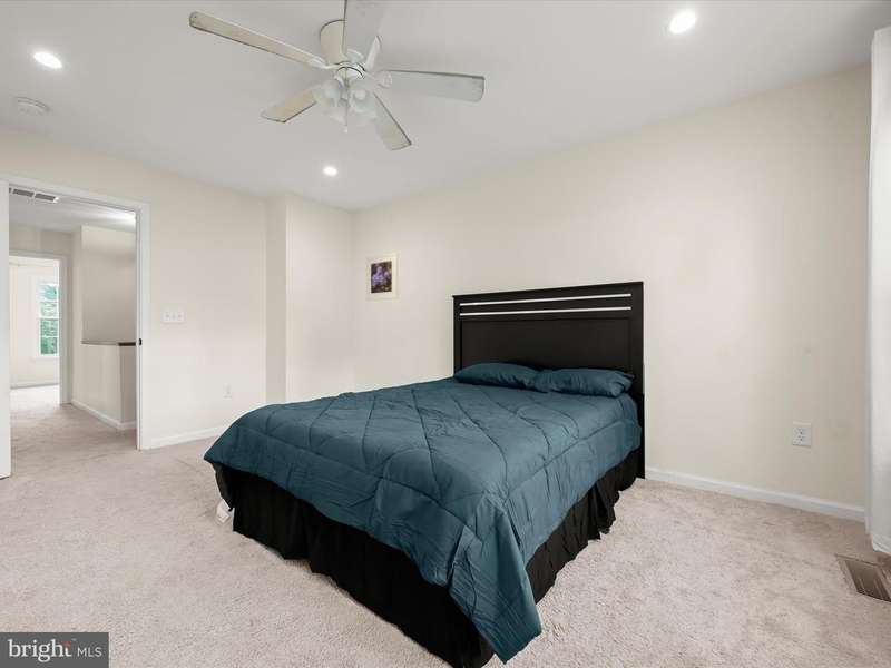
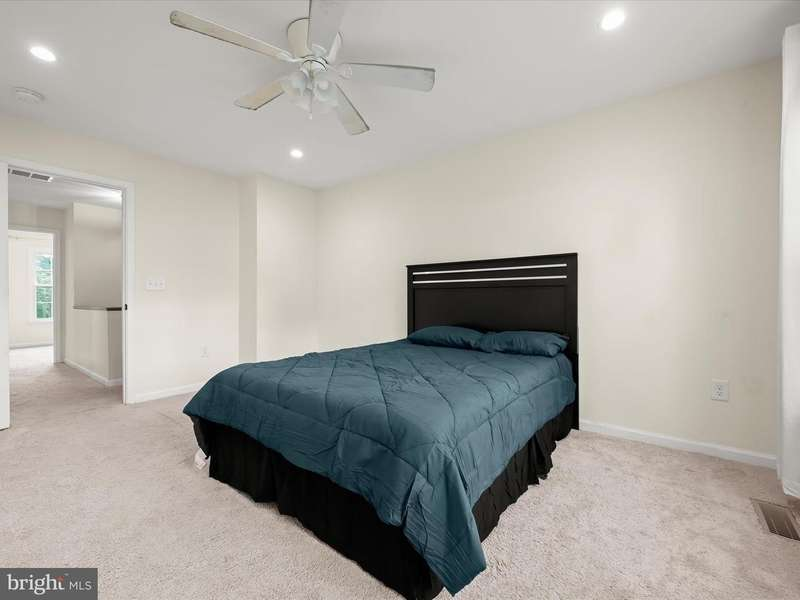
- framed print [365,252,399,302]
